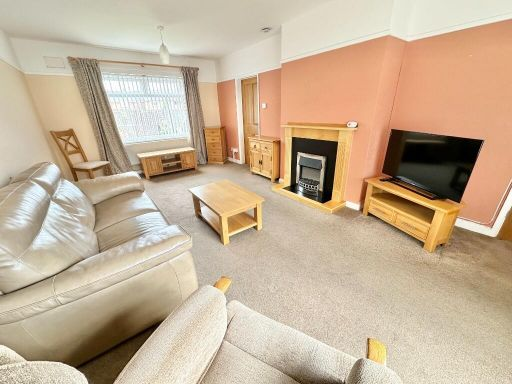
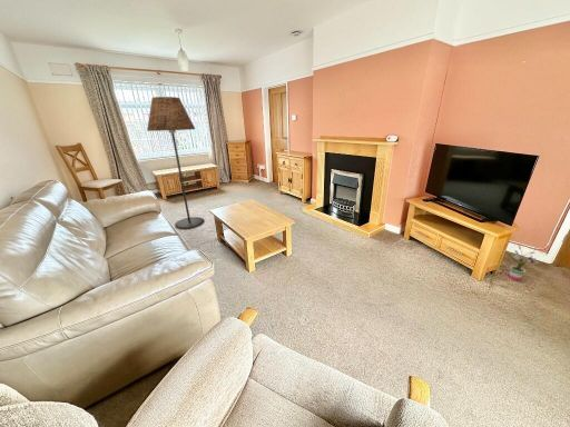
+ potted plant [508,245,540,281]
+ floor lamp [146,96,205,230]
